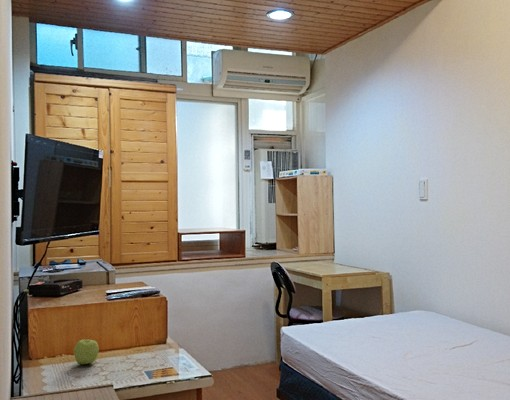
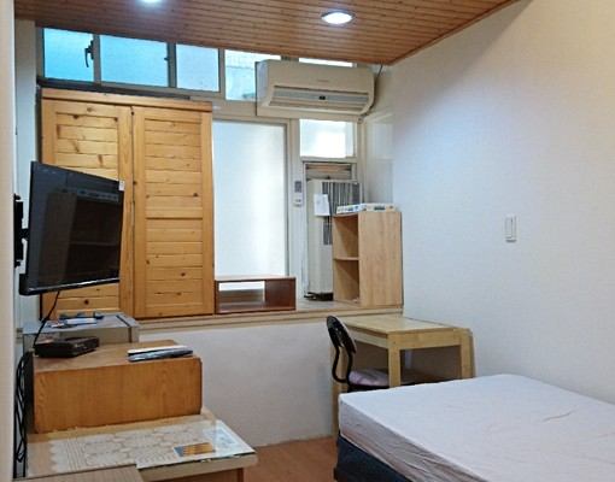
- apple [73,338,100,365]
